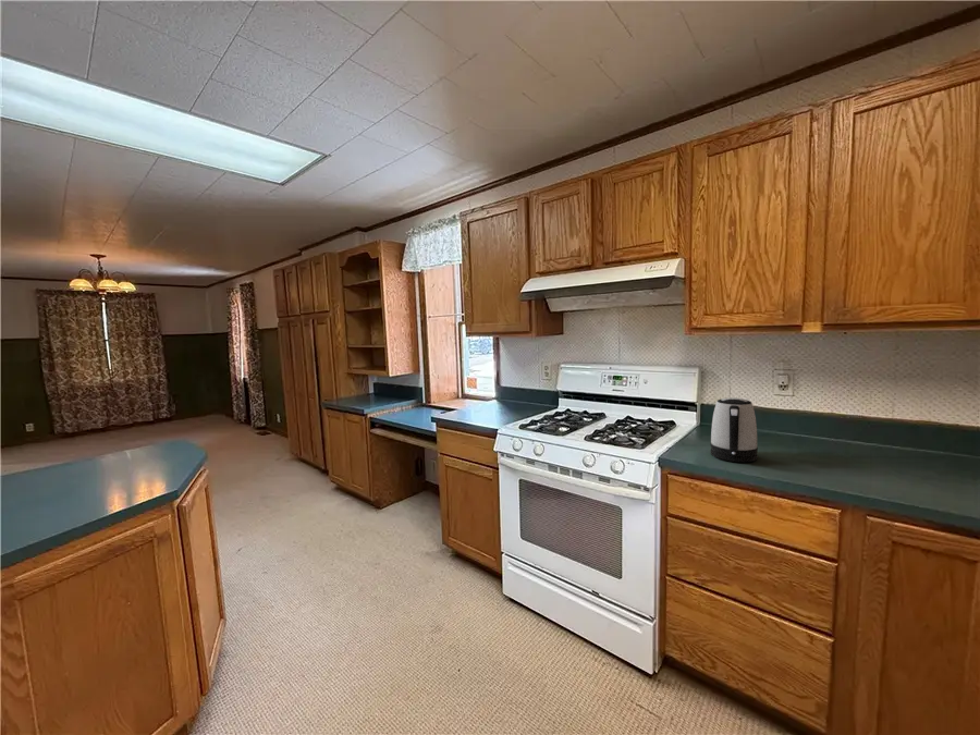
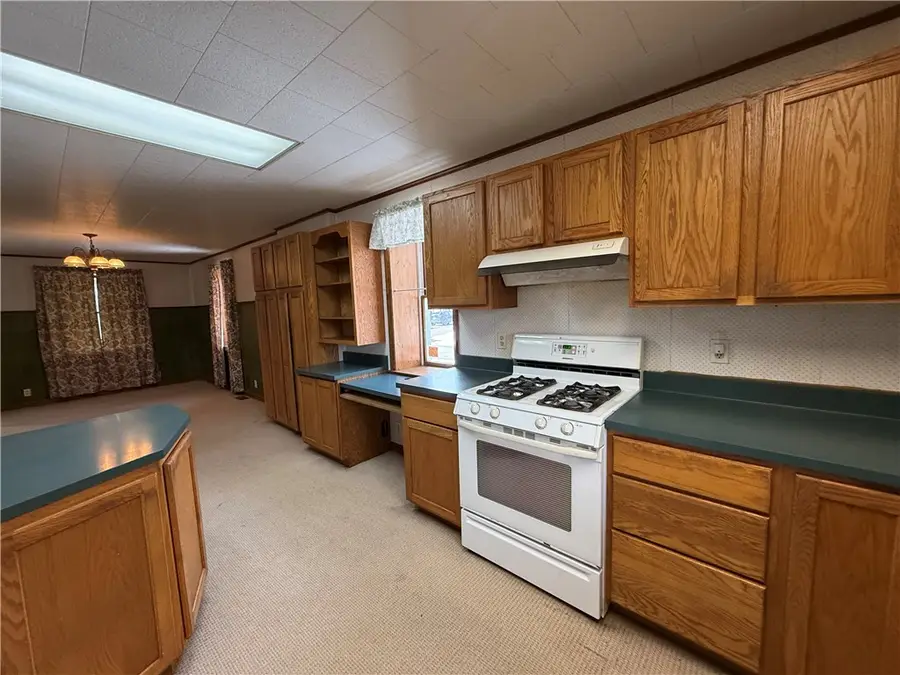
- kettle [709,396,759,463]
